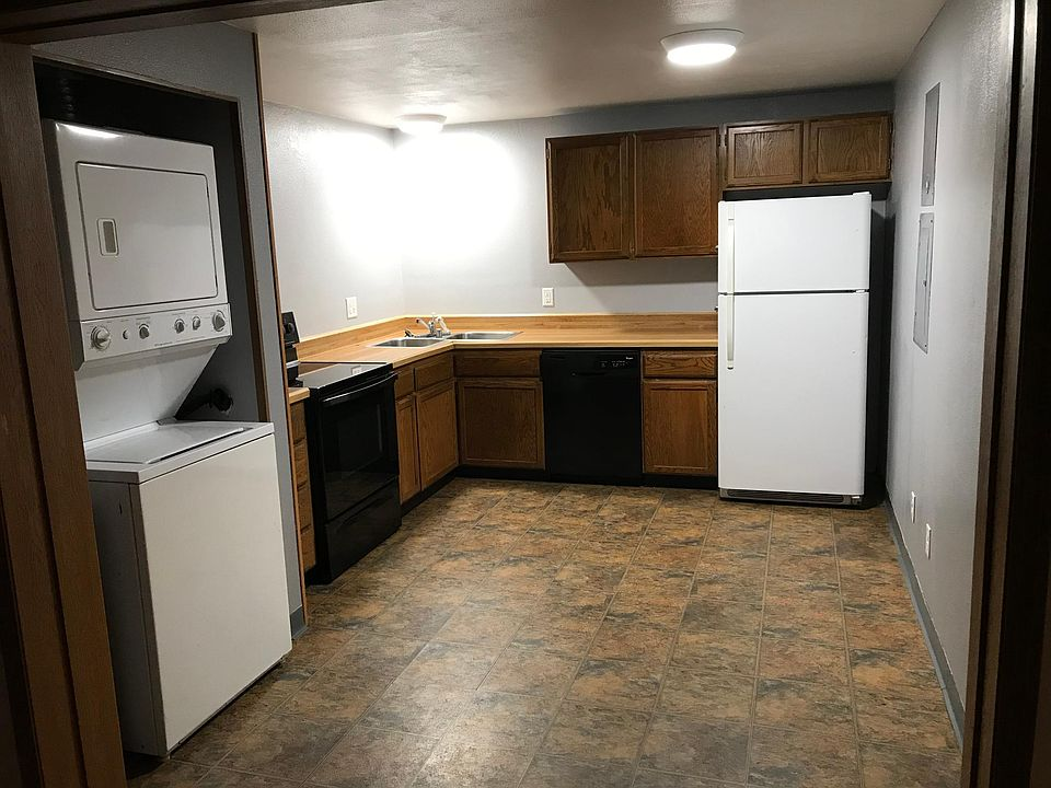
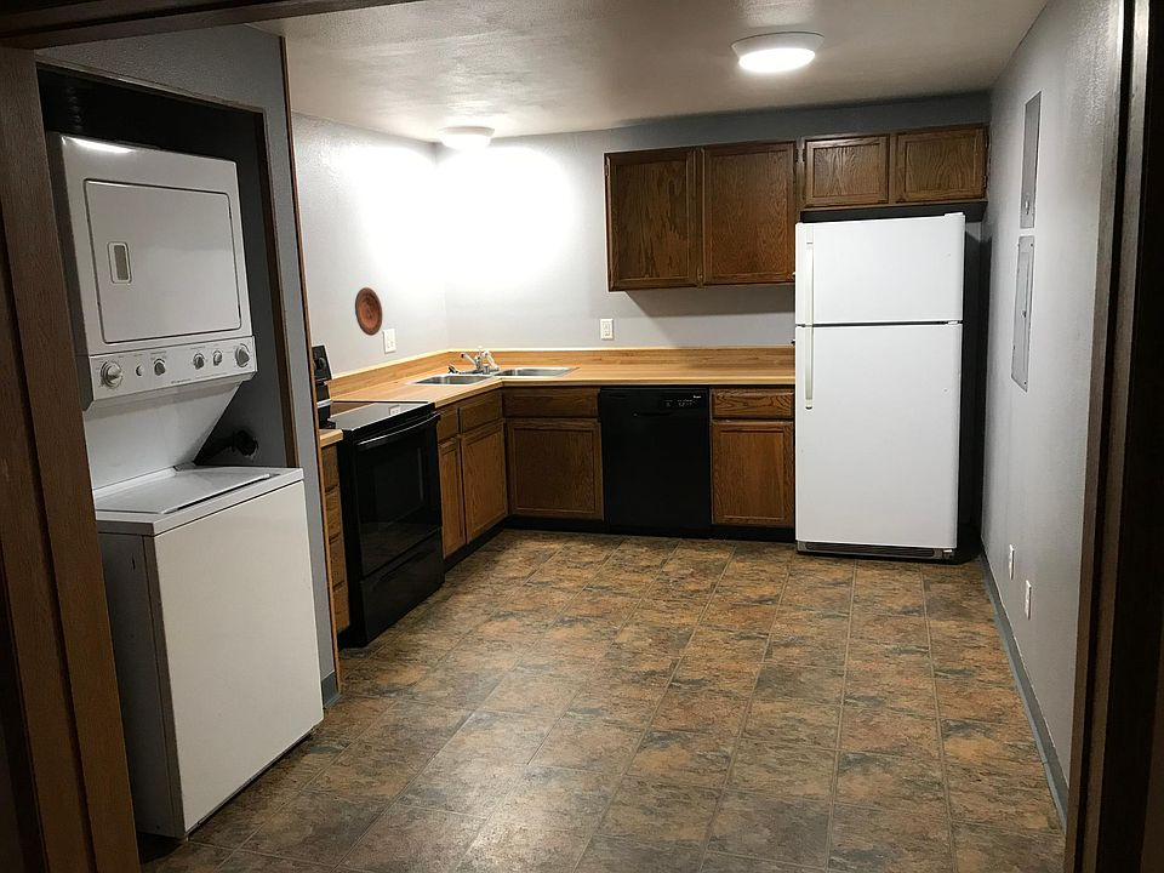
+ decorative plate [354,286,384,337]
